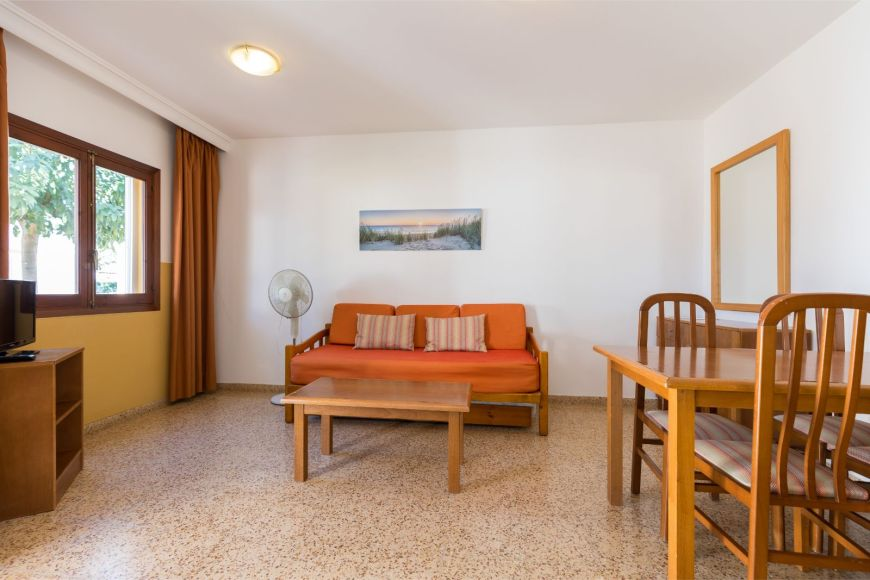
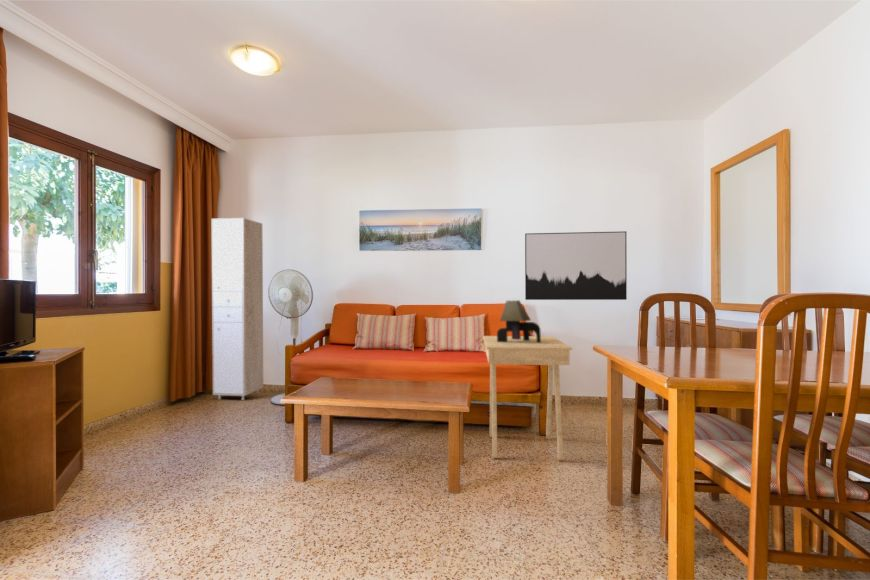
+ wall art [524,230,628,301]
+ side table [482,335,573,462]
+ table lamp [488,299,542,343]
+ cabinet [211,217,264,401]
